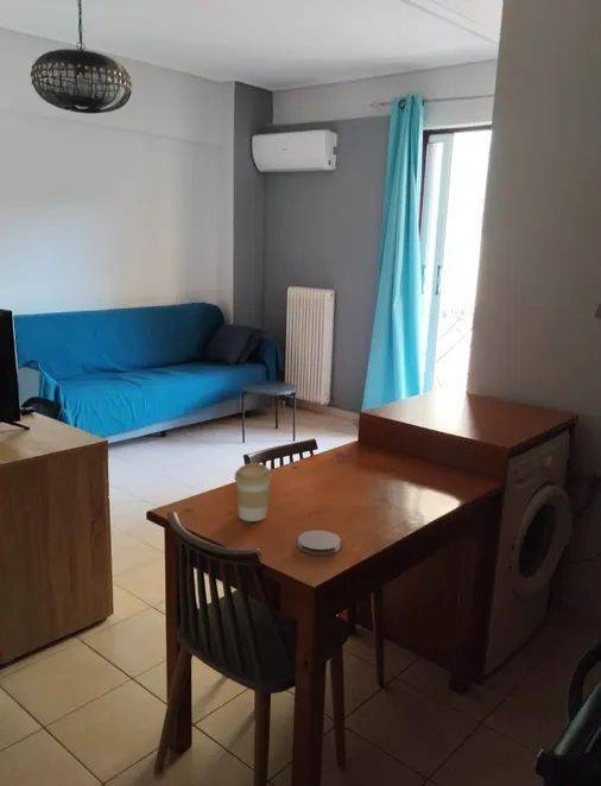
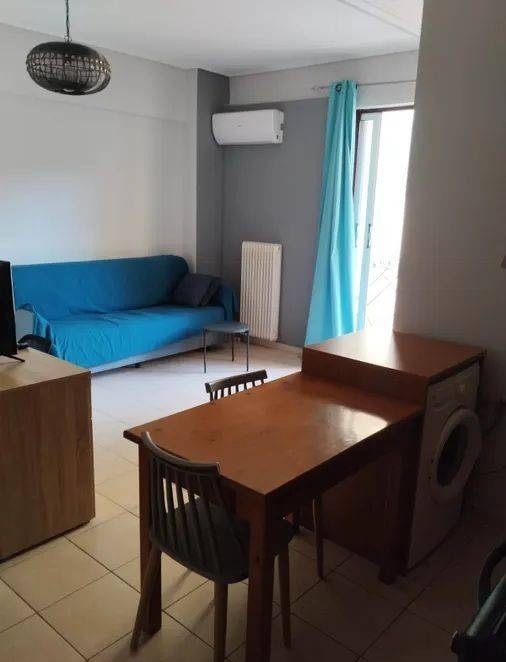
- coffee cup [233,462,273,522]
- coaster [297,530,342,556]
